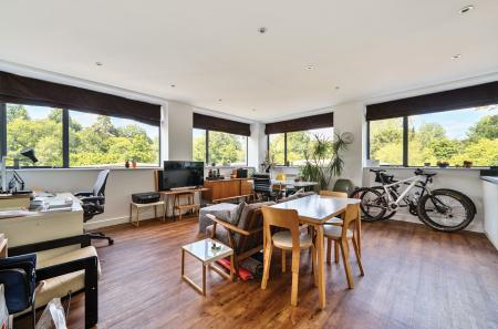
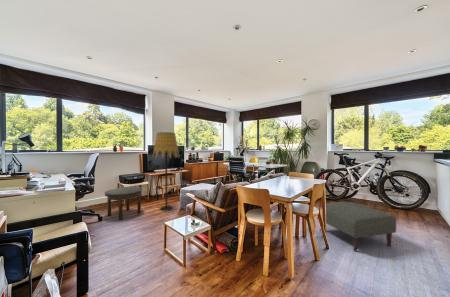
+ ottoman [315,201,397,252]
+ side table [104,186,144,221]
+ floor lamp [151,131,181,211]
